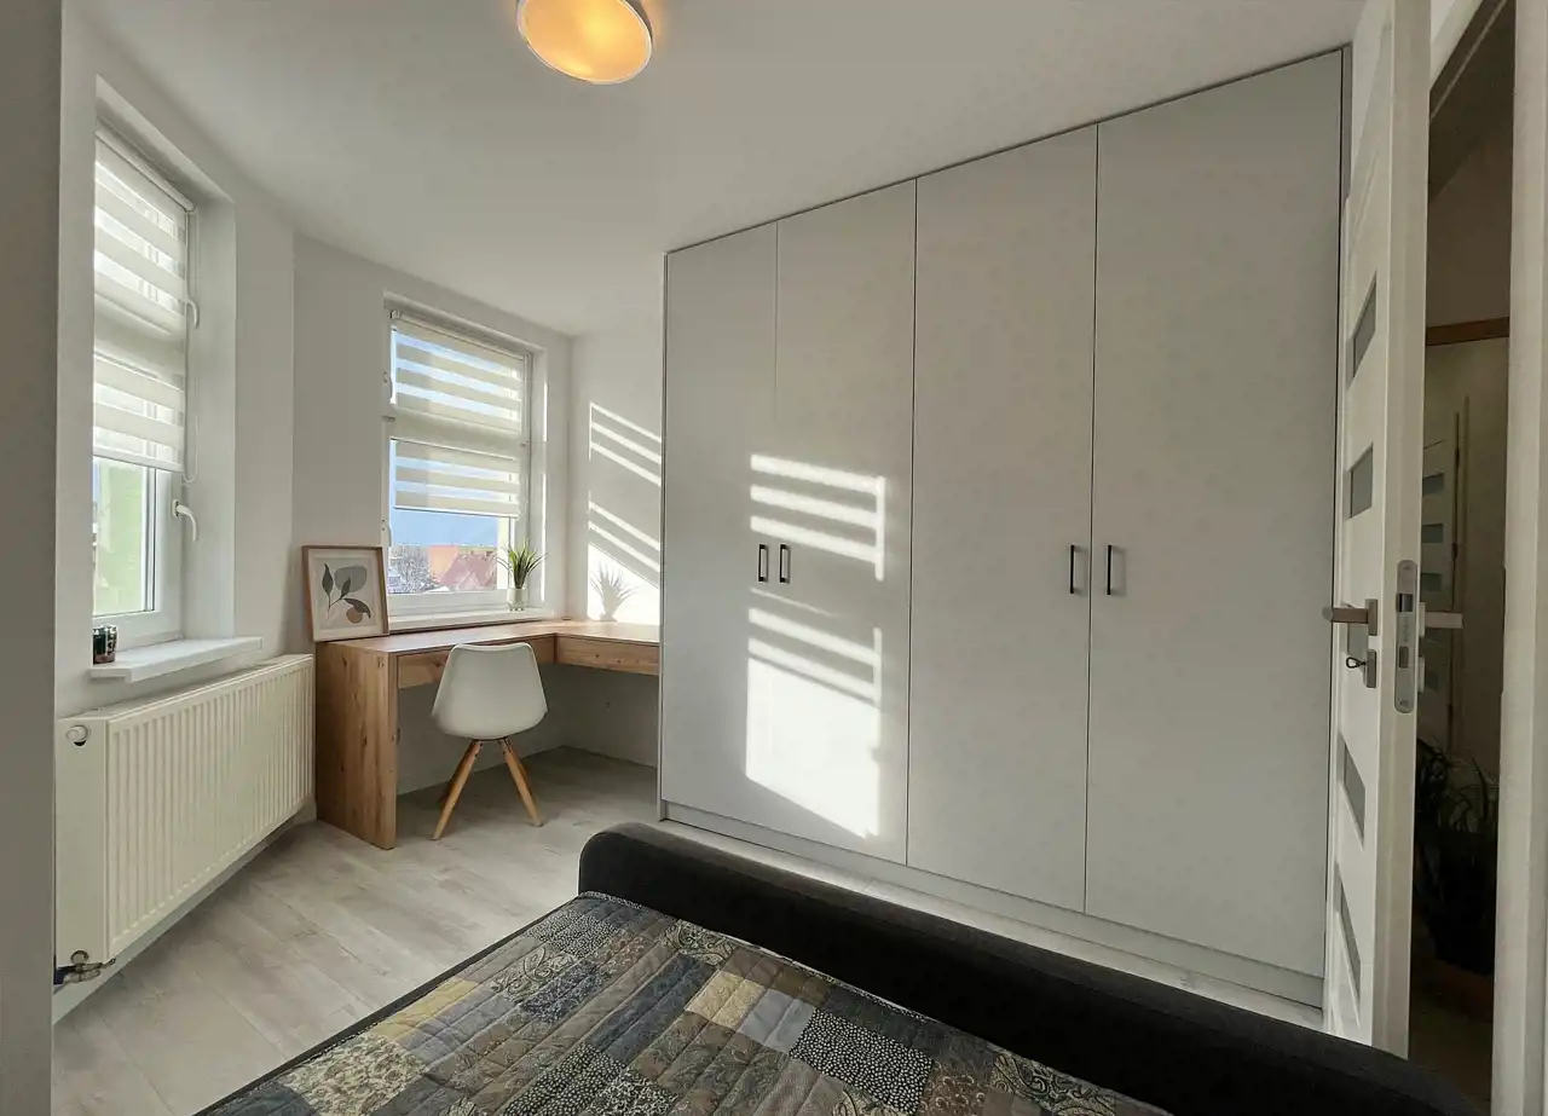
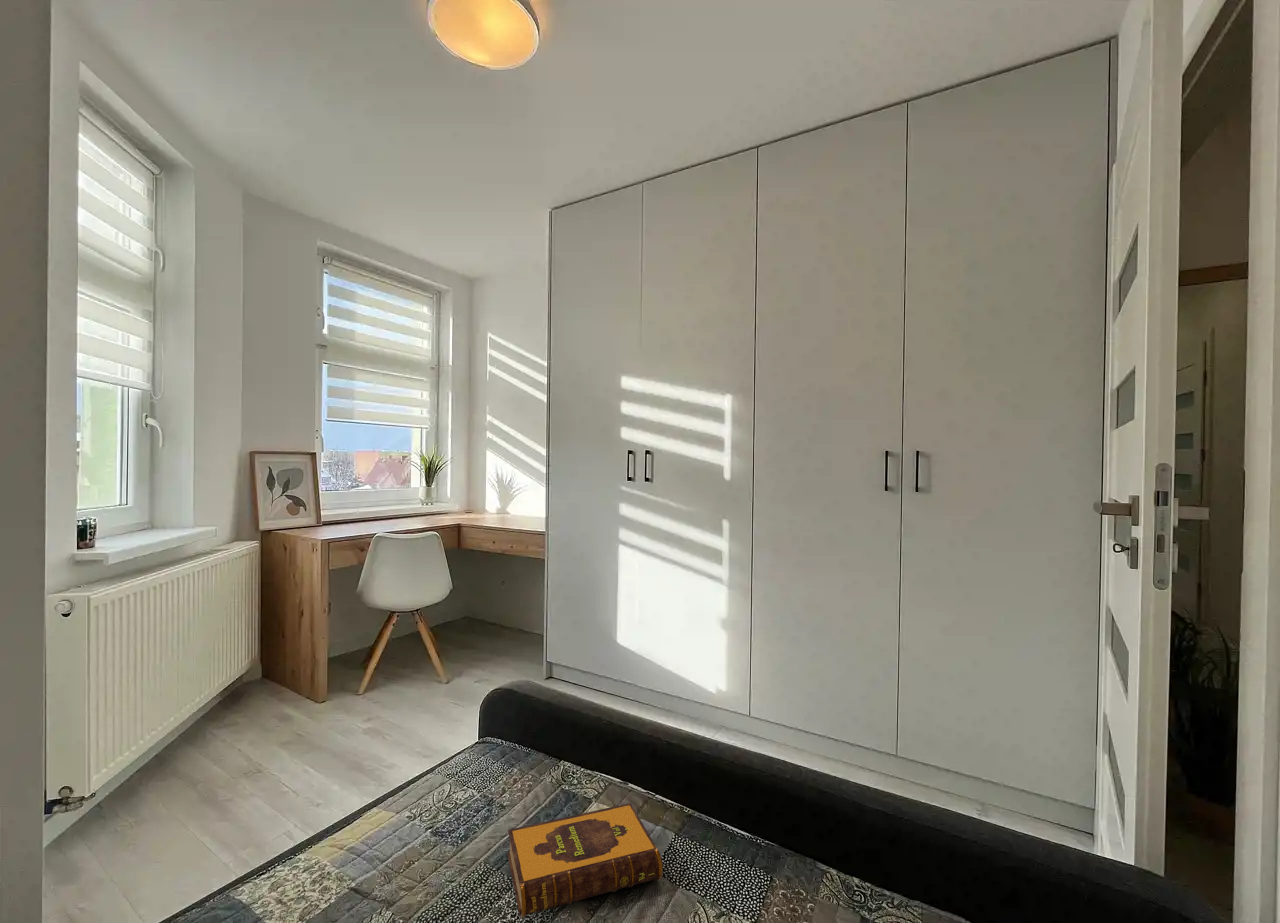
+ hardback book [506,802,664,919]
